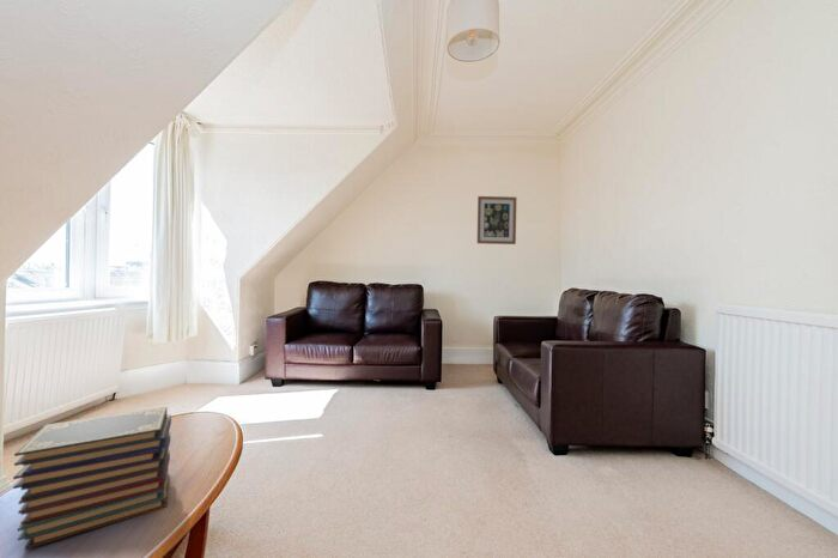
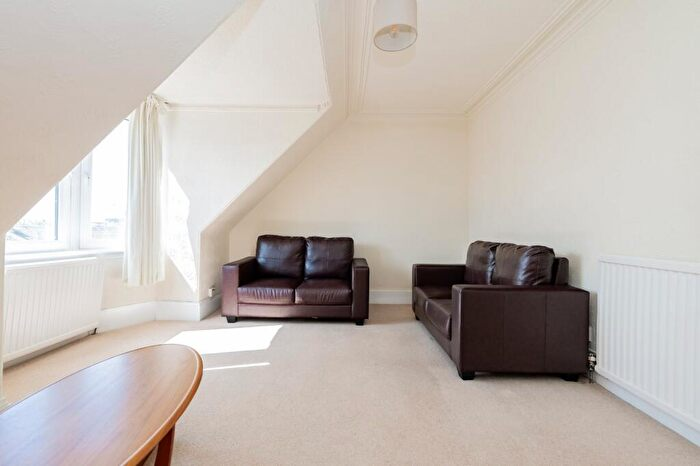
- book stack [12,406,172,551]
- wall art [476,195,517,245]
